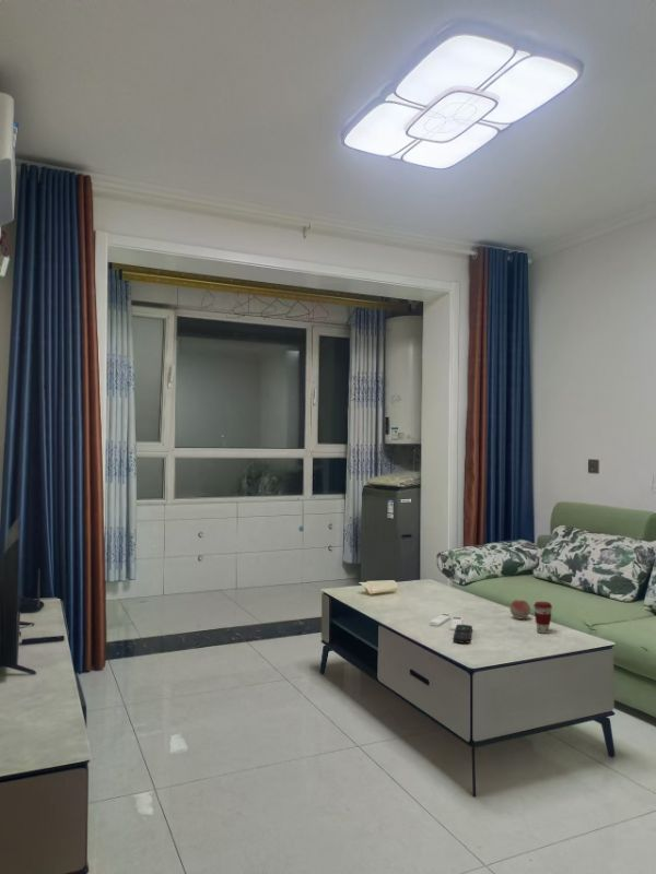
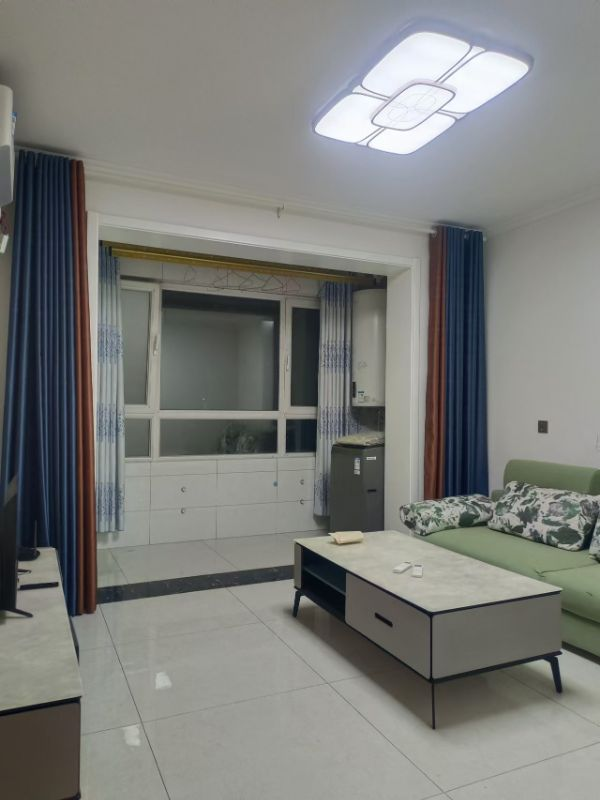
- coffee cup [532,601,553,635]
- remote control [452,624,473,645]
- fruit [508,599,531,619]
